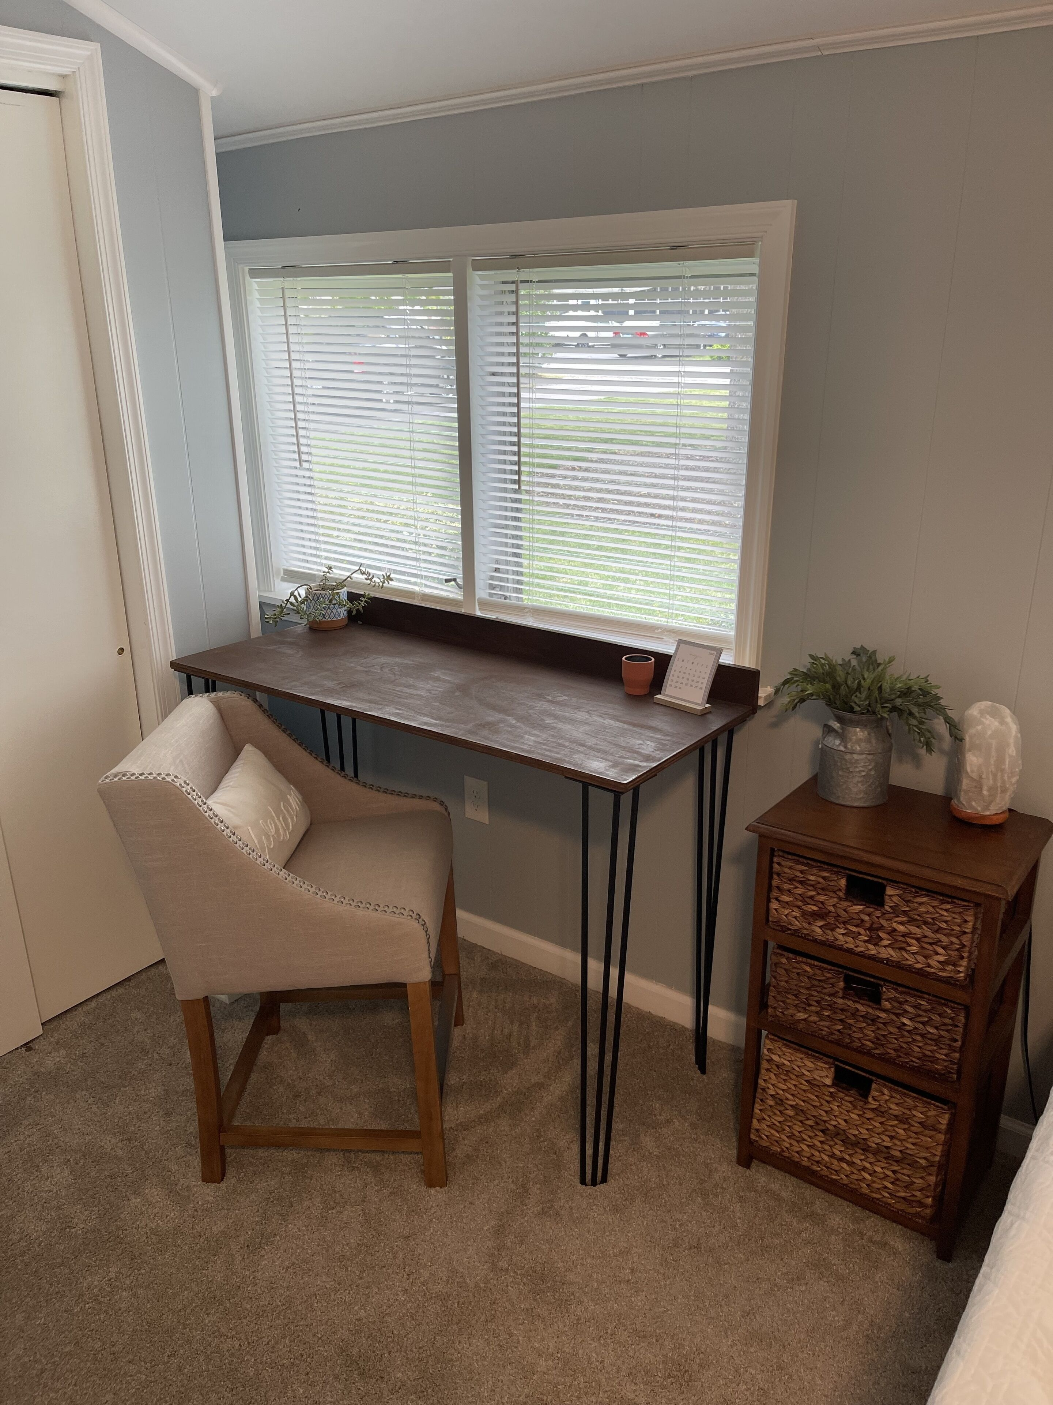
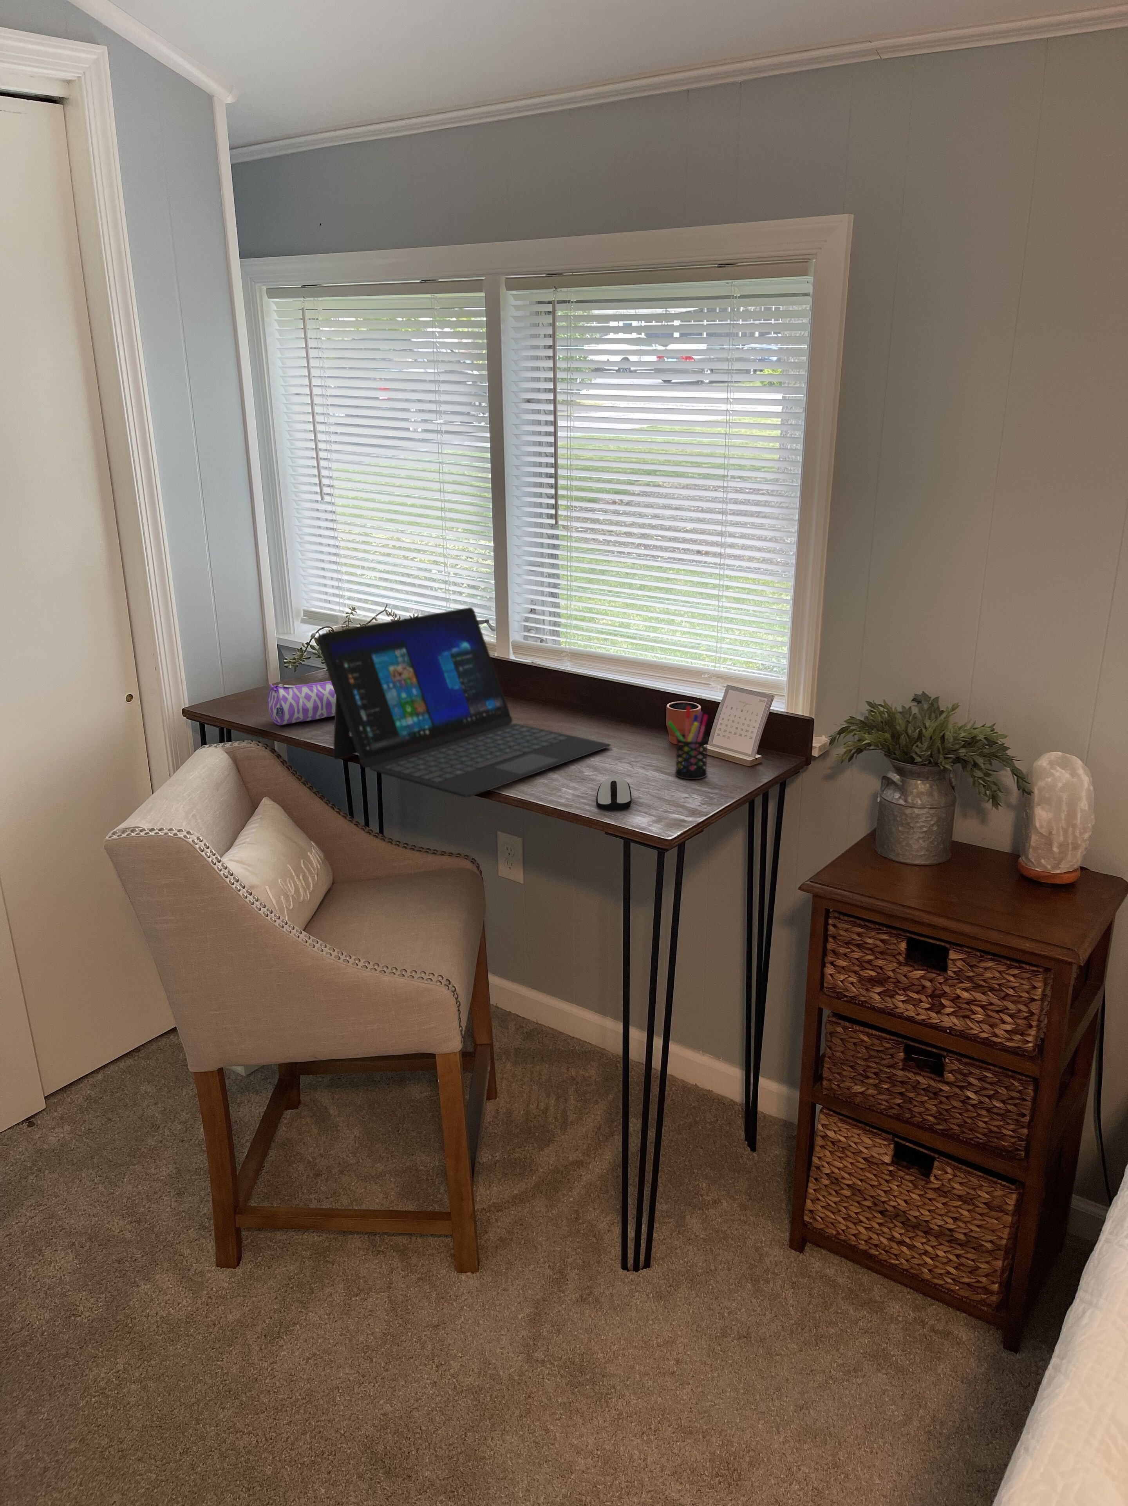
+ computer mouse [596,777,633,810]
+ pencil case [267,681,337,726]
+ pen holder [667,706,709,779]
+ laptop [316,607,611,798]
